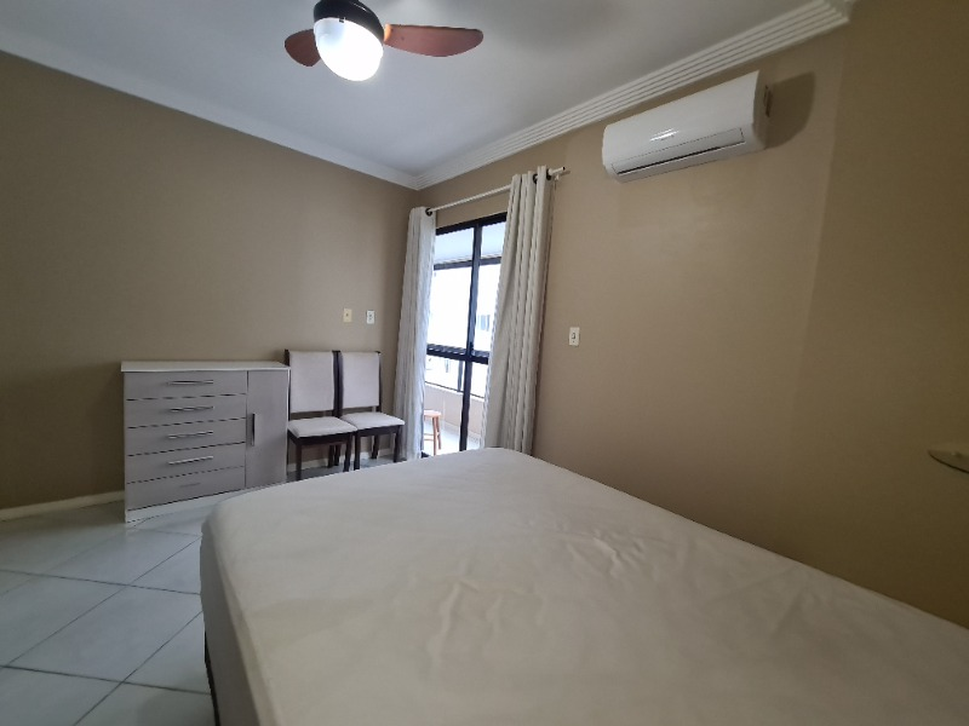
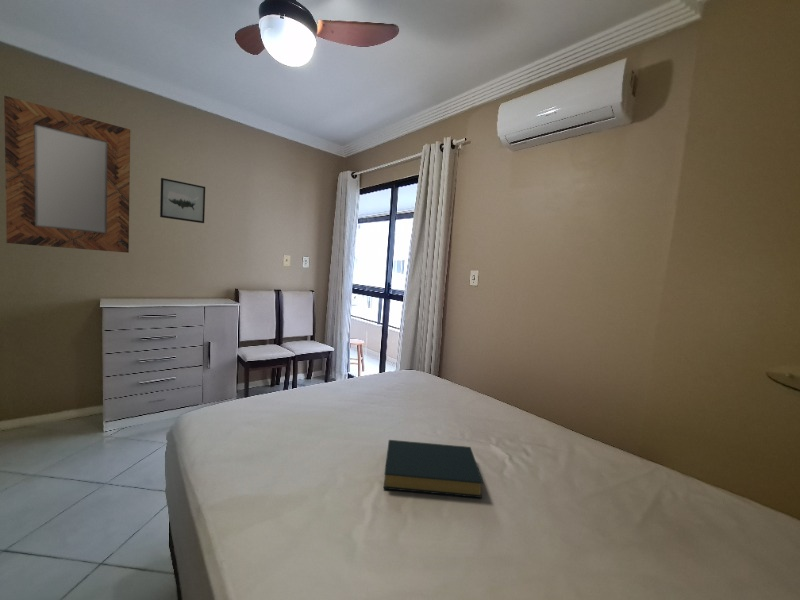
+ wall art [159,177,206,224]
+ hardback book [382,439,485,499]
+ home mirror [3,95,131,254]
